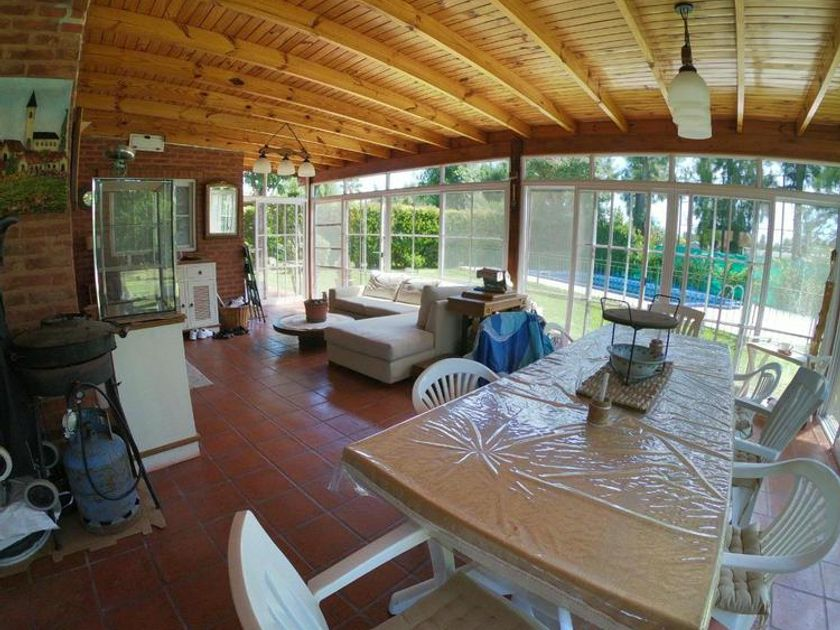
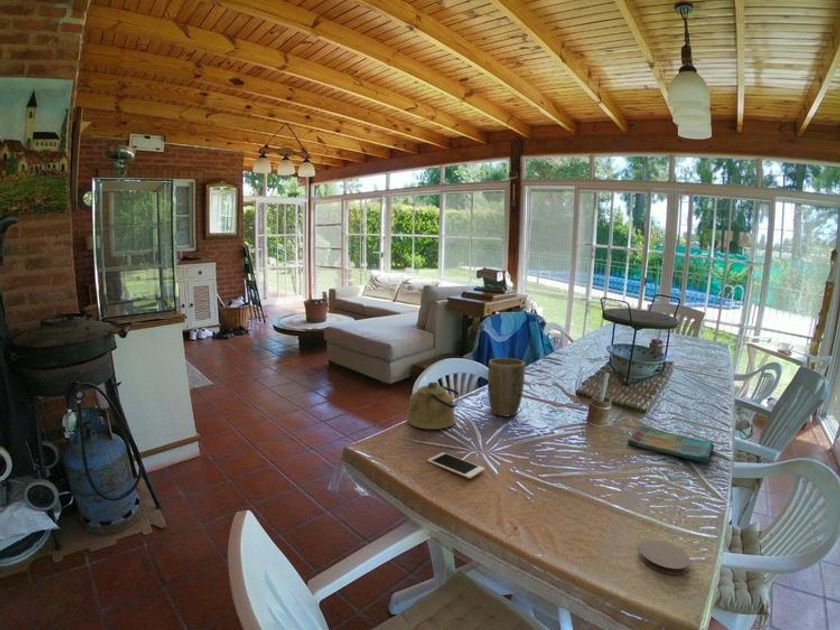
+ cell phone [426,451,486,480]
+ coaster [638,539,691,576]
+ kettle [405,381,461,430]
+ dish towel [627,425,715,464]
+ plant pot [487,357,526,418]
